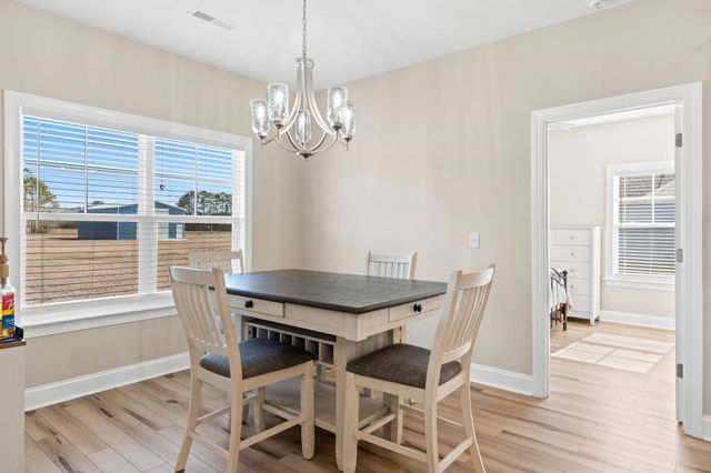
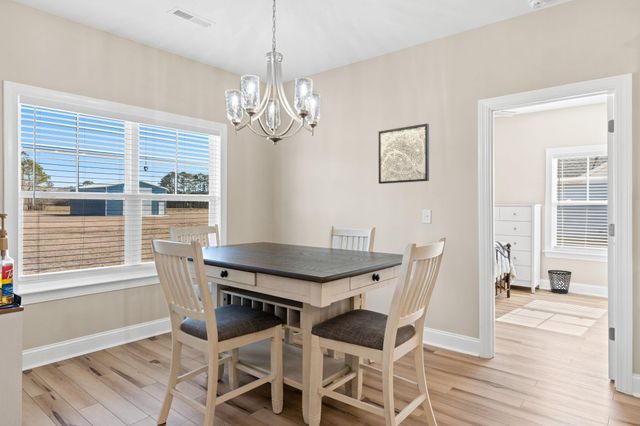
+ wall art [378,123,430,185]
+ wastebasket [547,269,572,295]
